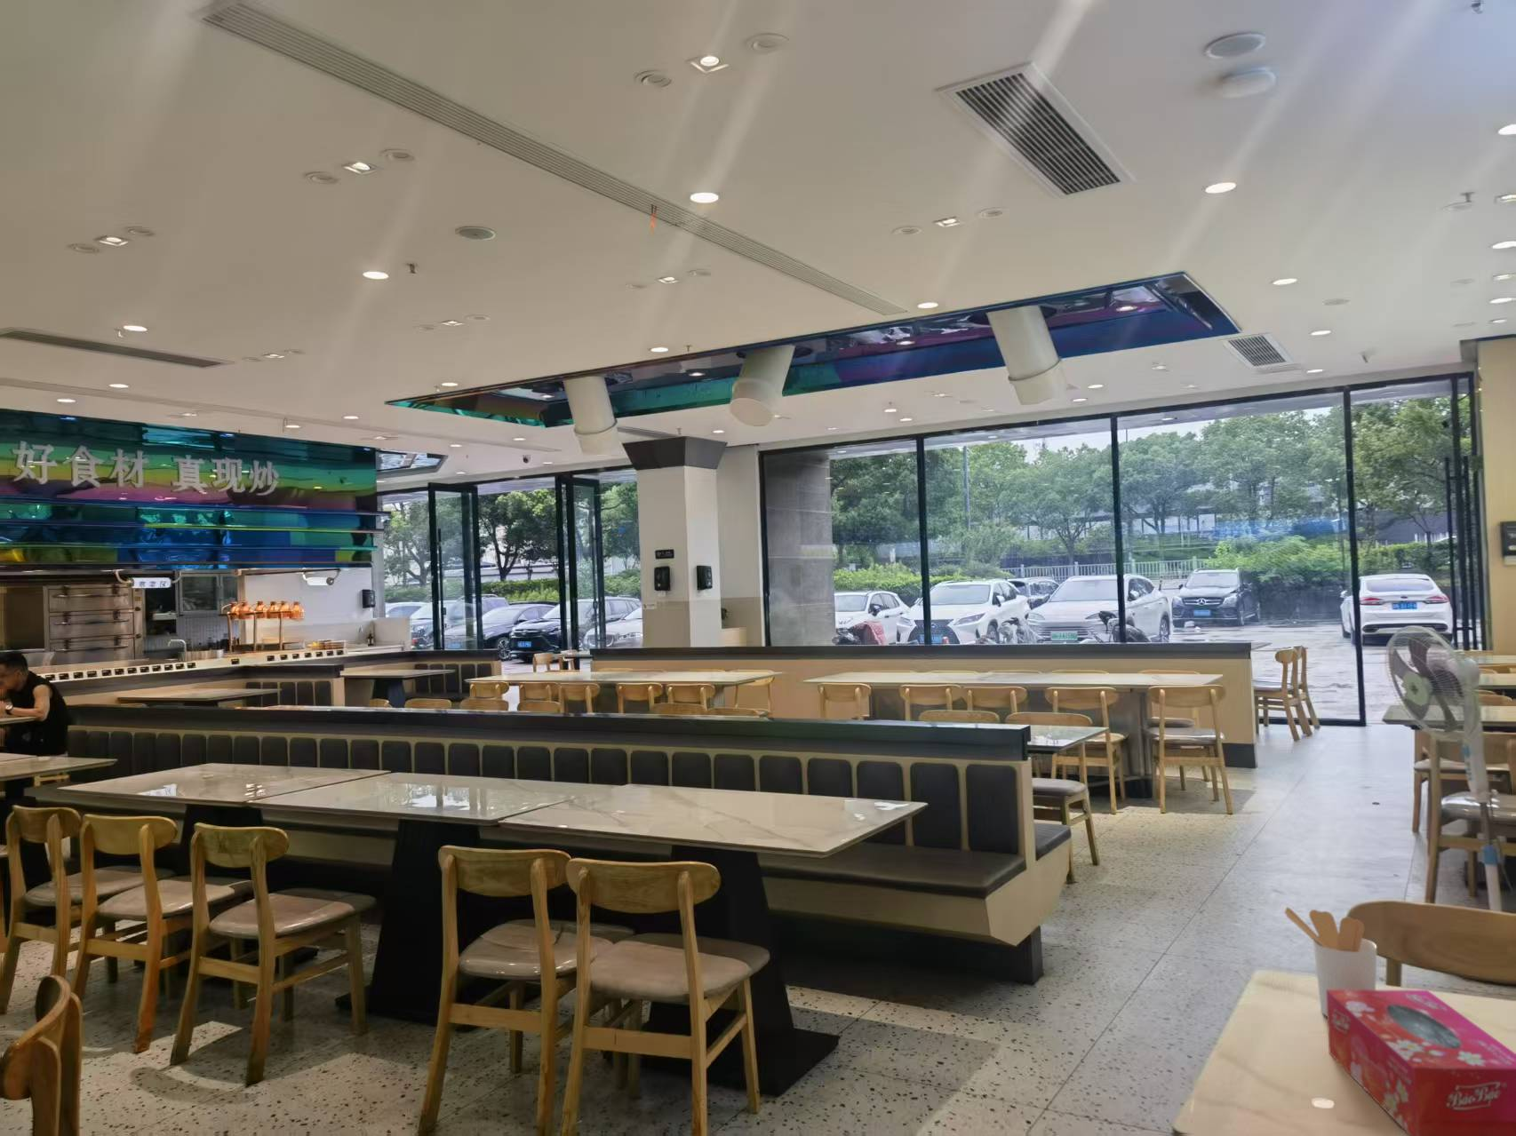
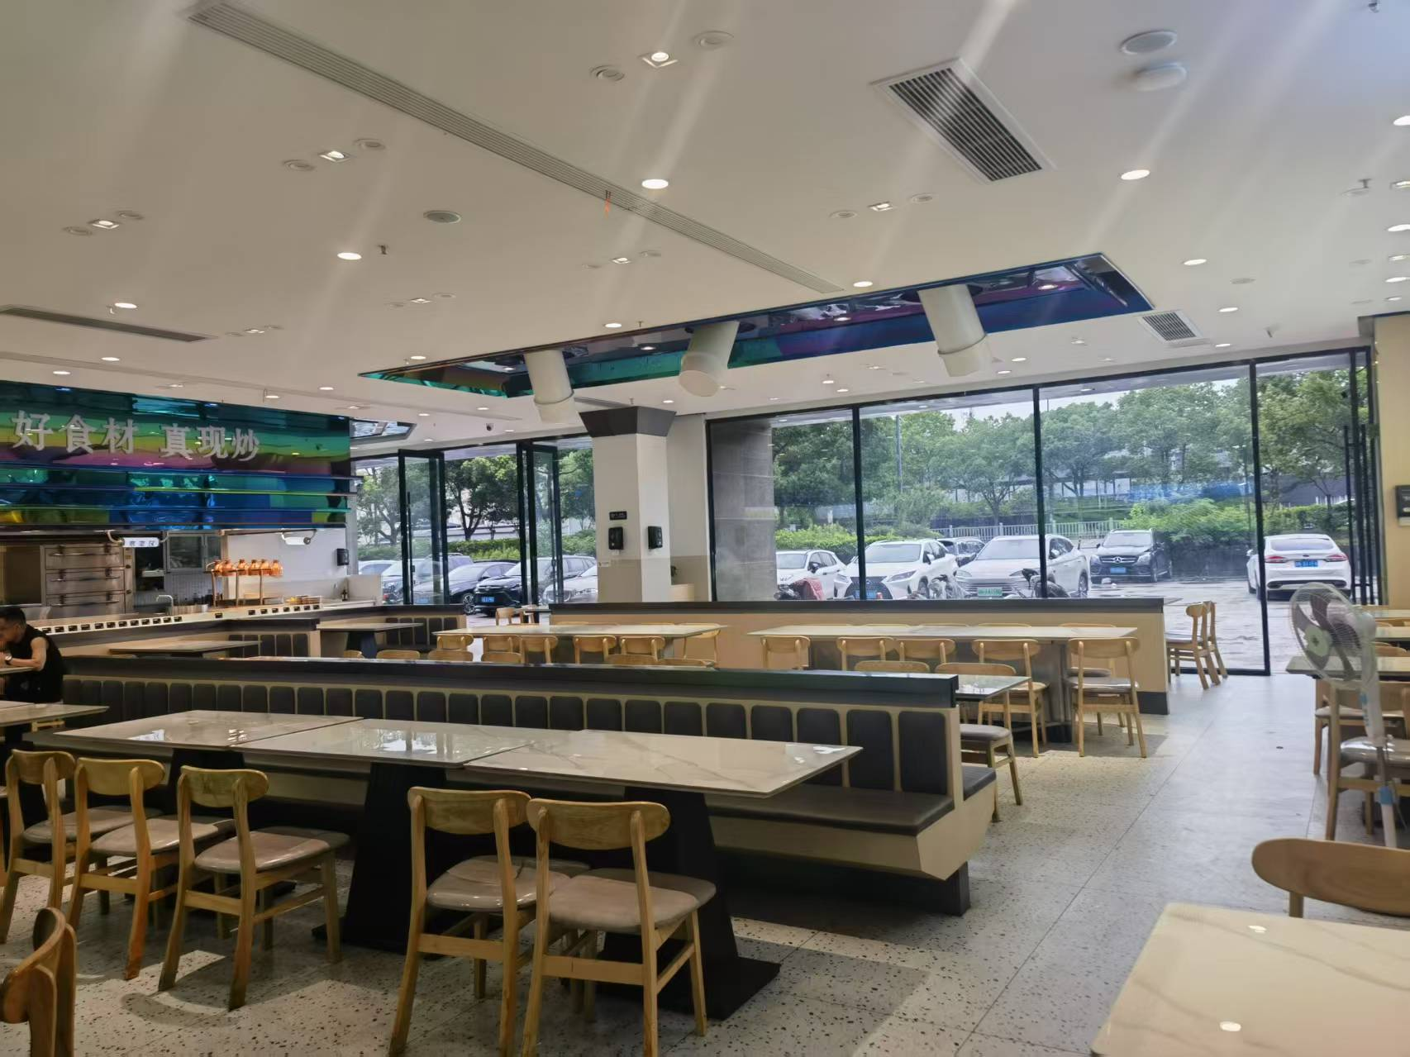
- tissue box [1326,989,1516,1136]
- utensil holder [1284,907,1378,1017]
